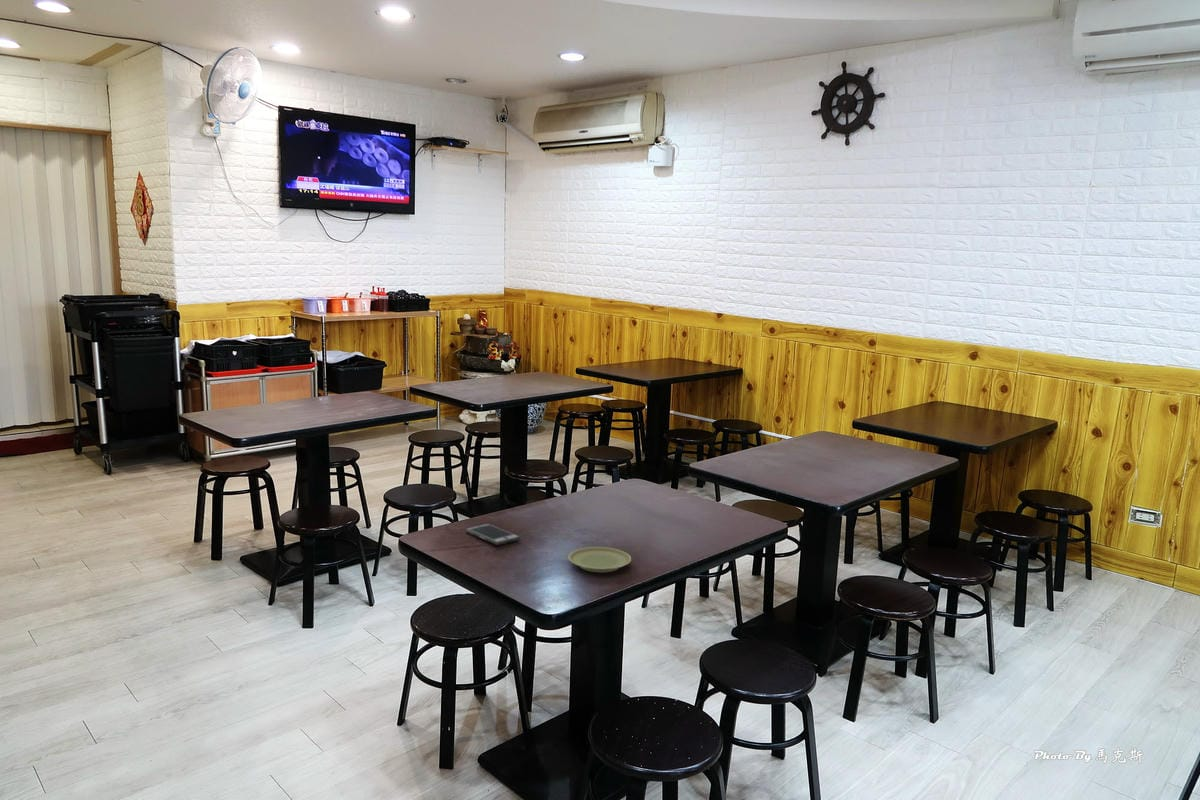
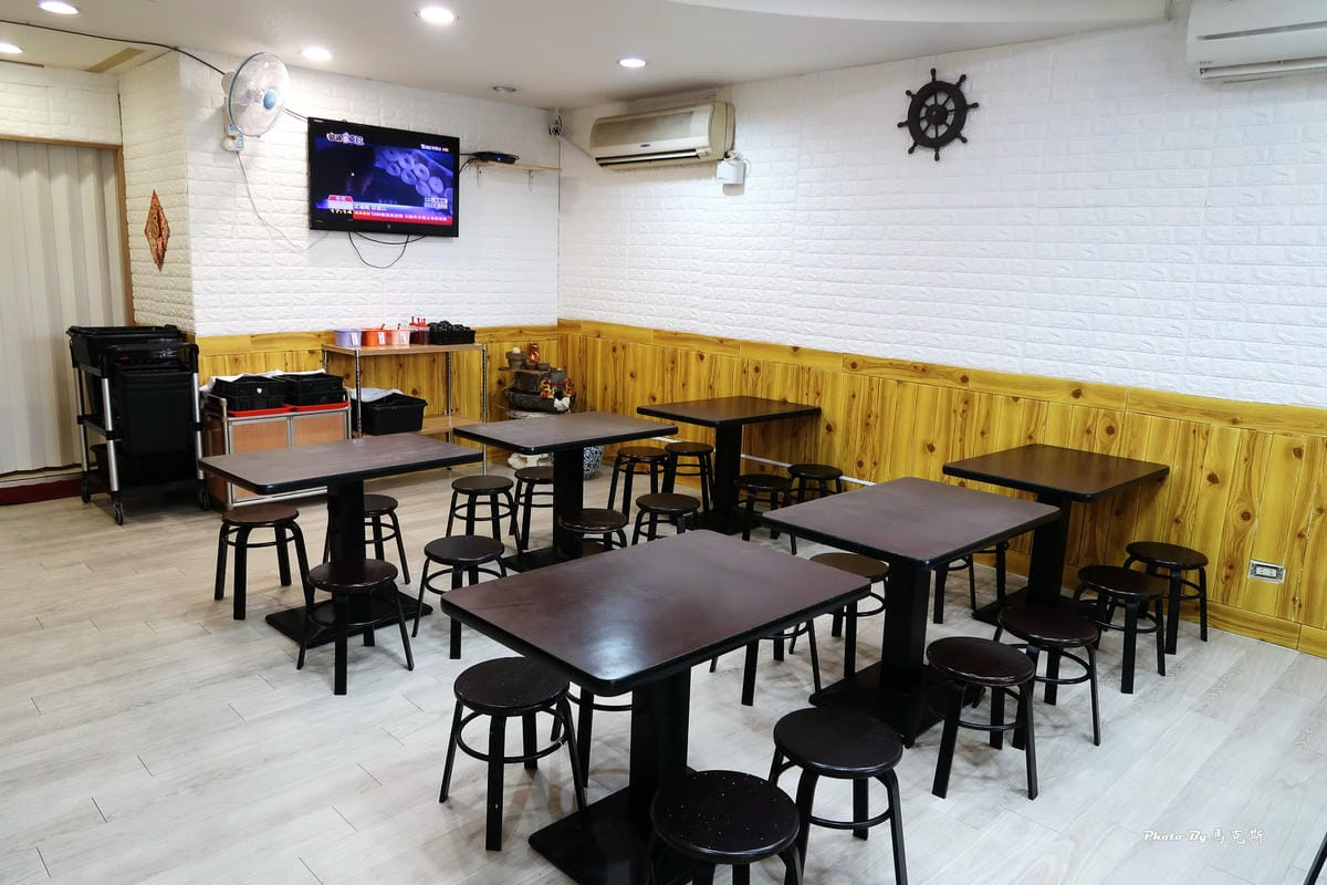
- smartphone [465,523,521,546]
- plate [567,546,632,573]
